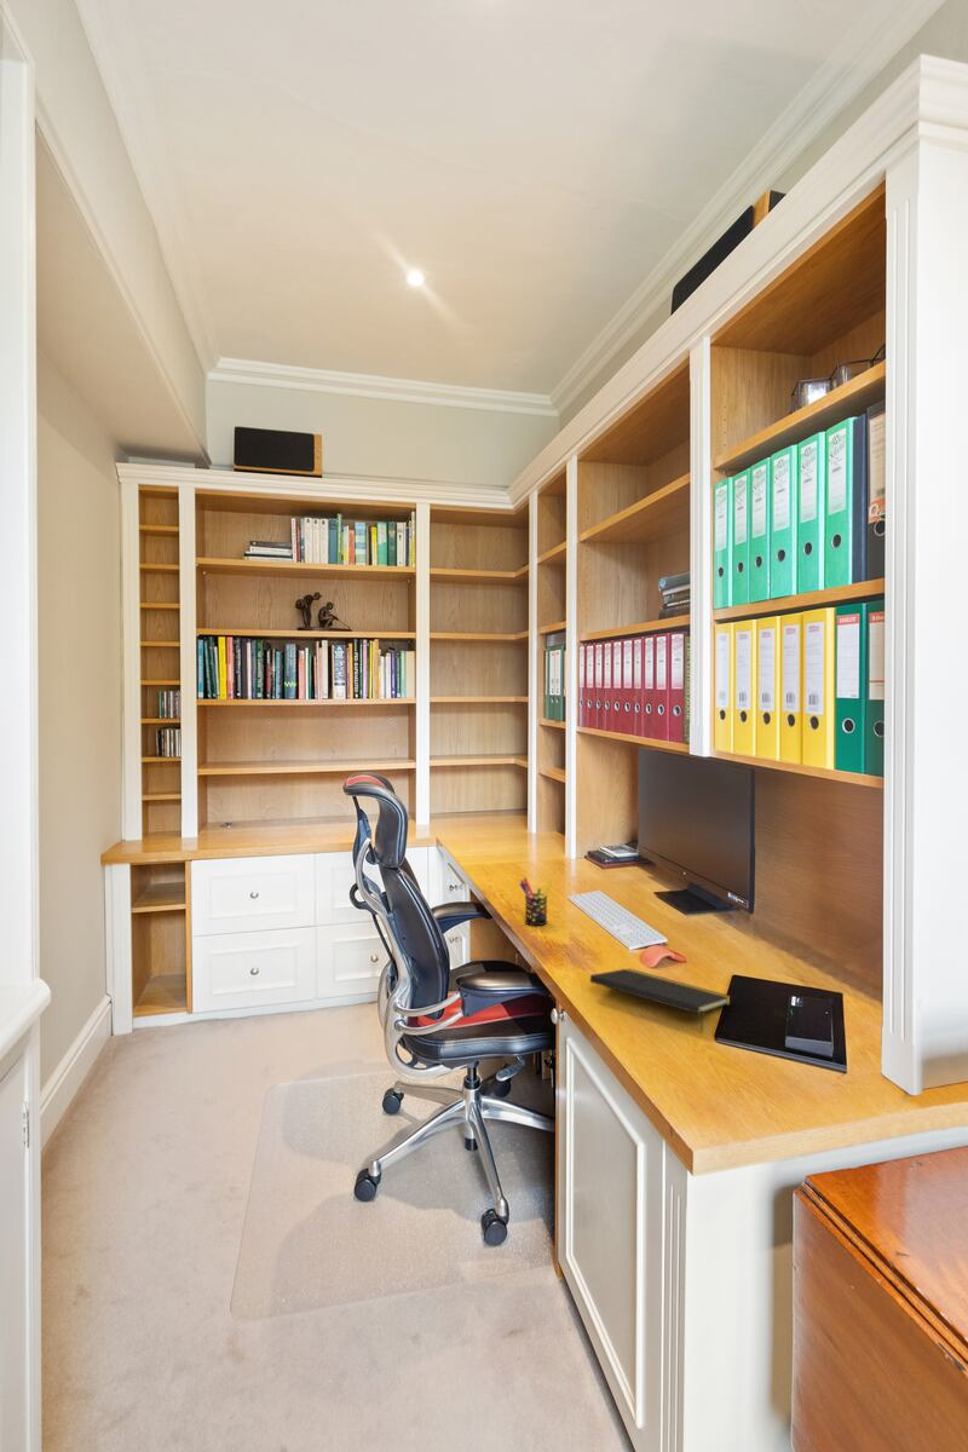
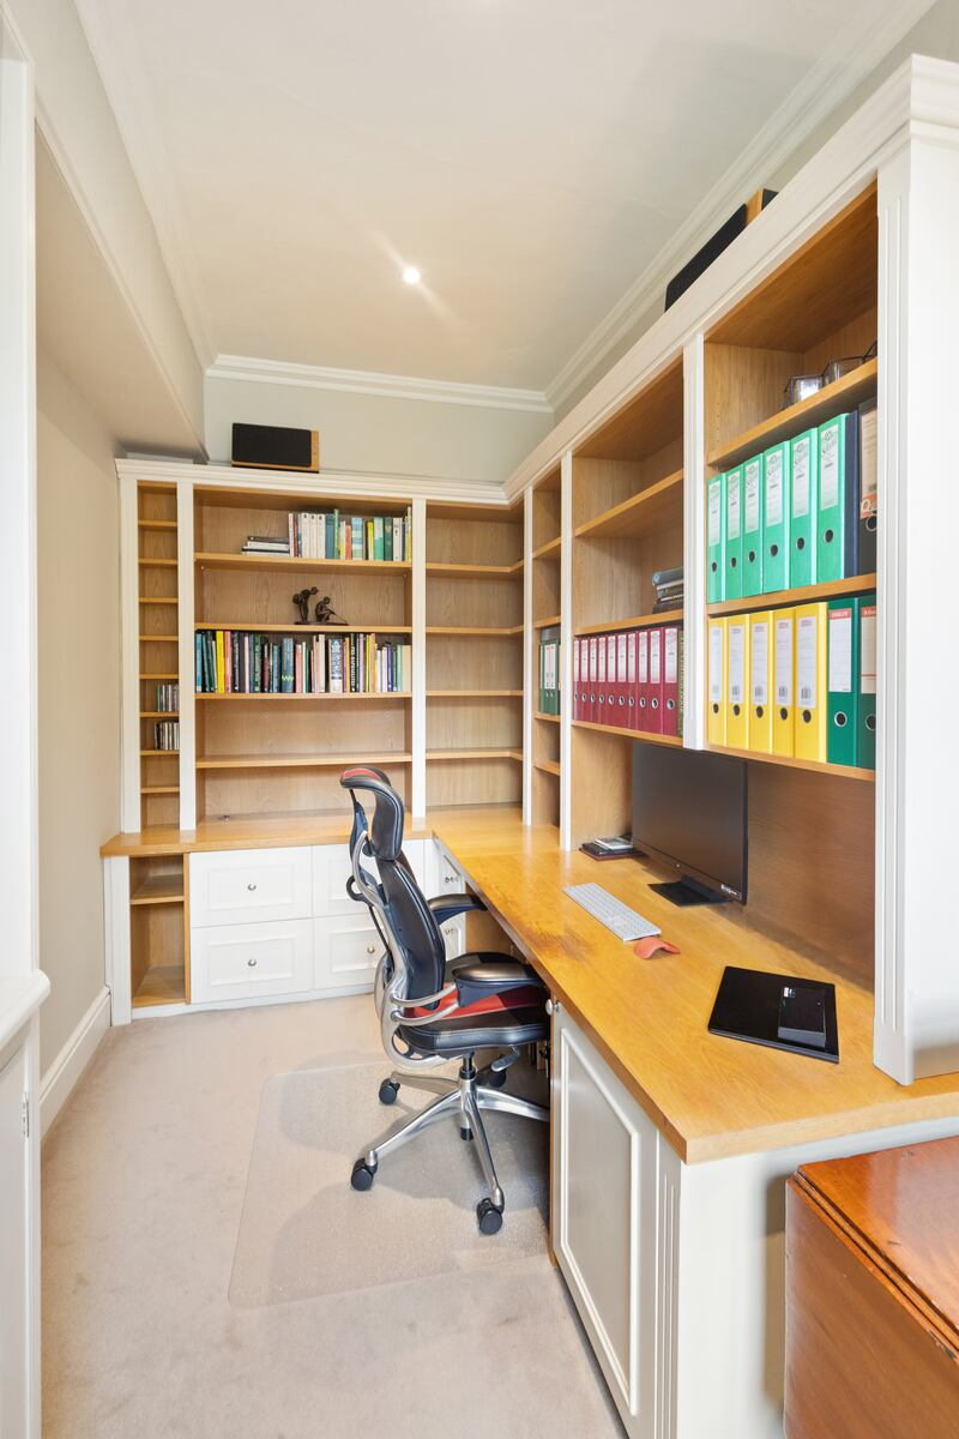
- notepad [589,967,732,1033]
- pen holder [519,876,553,927]
